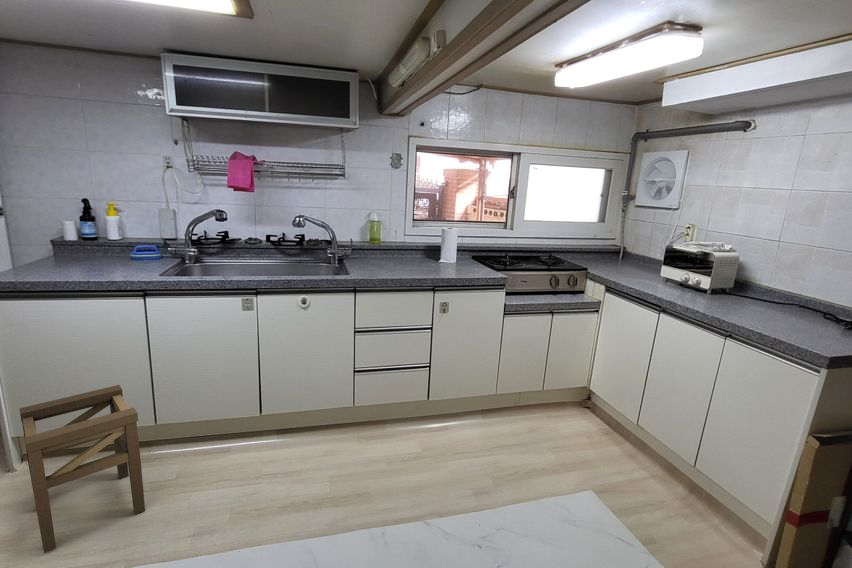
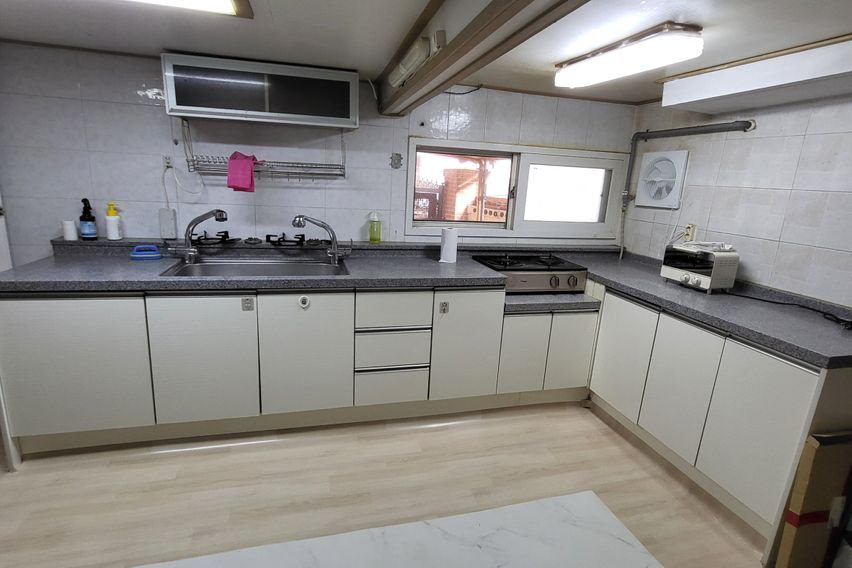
- stool [18,384,146,554]
